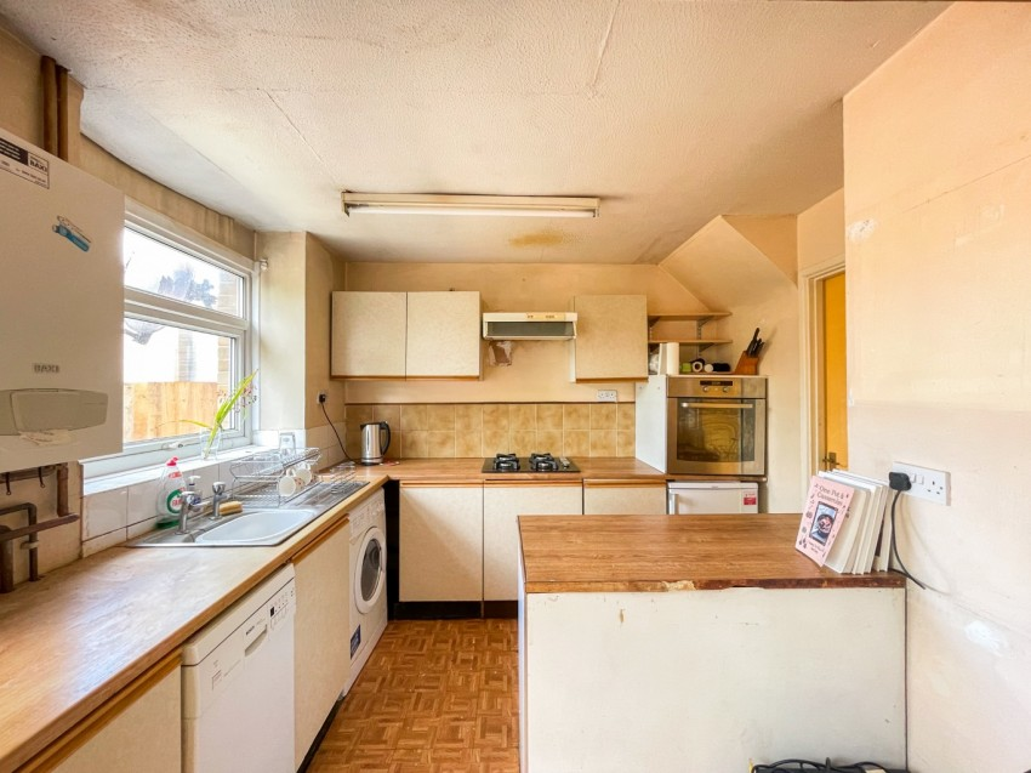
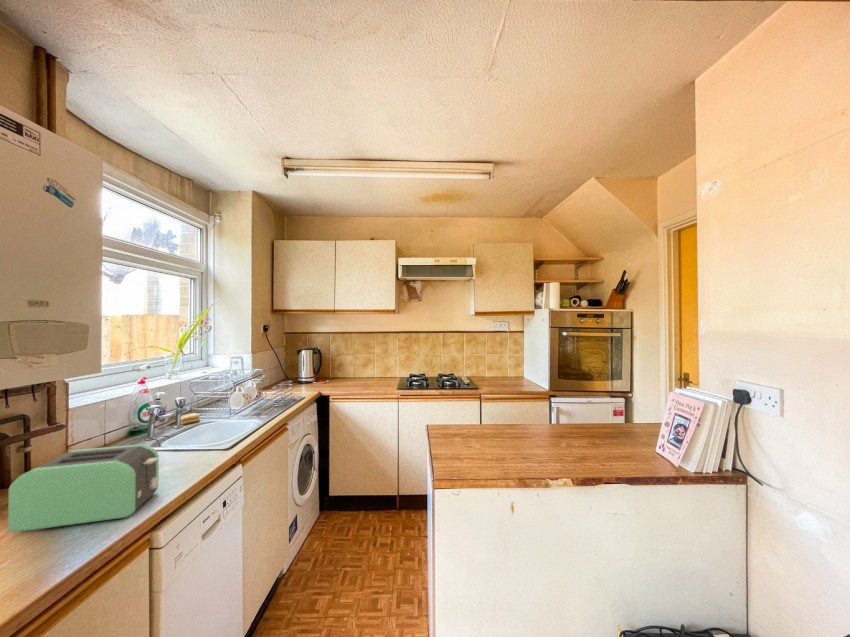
+ toaster [7,443,160,533]
